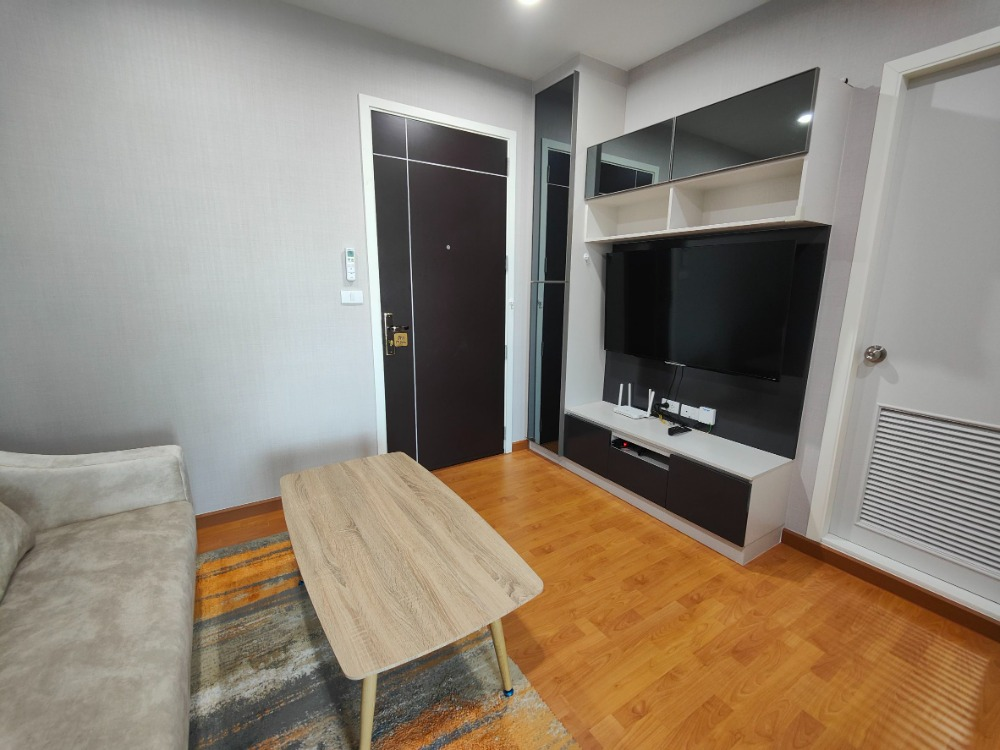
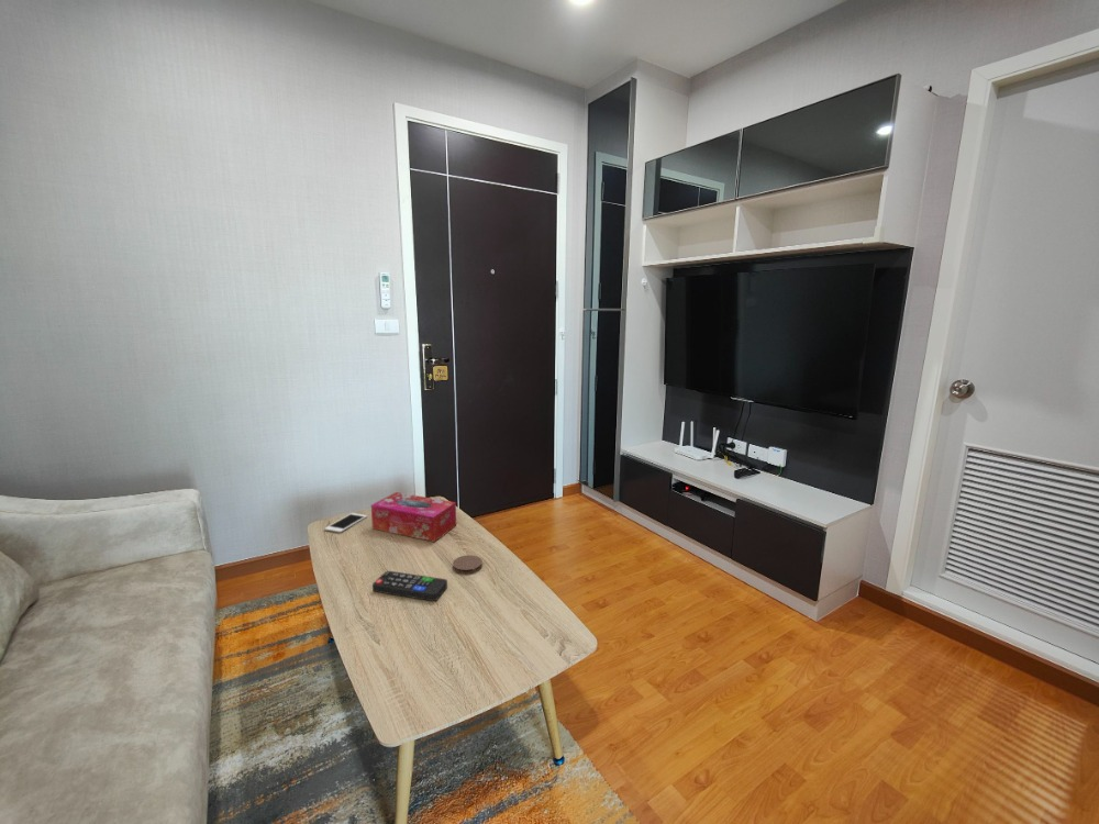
+ tissue box [370,491,457,543]
+ cell phone [324,512,368,534]
+ coaster [452,554,484,575]
+ remote control [371,570,448,602]
